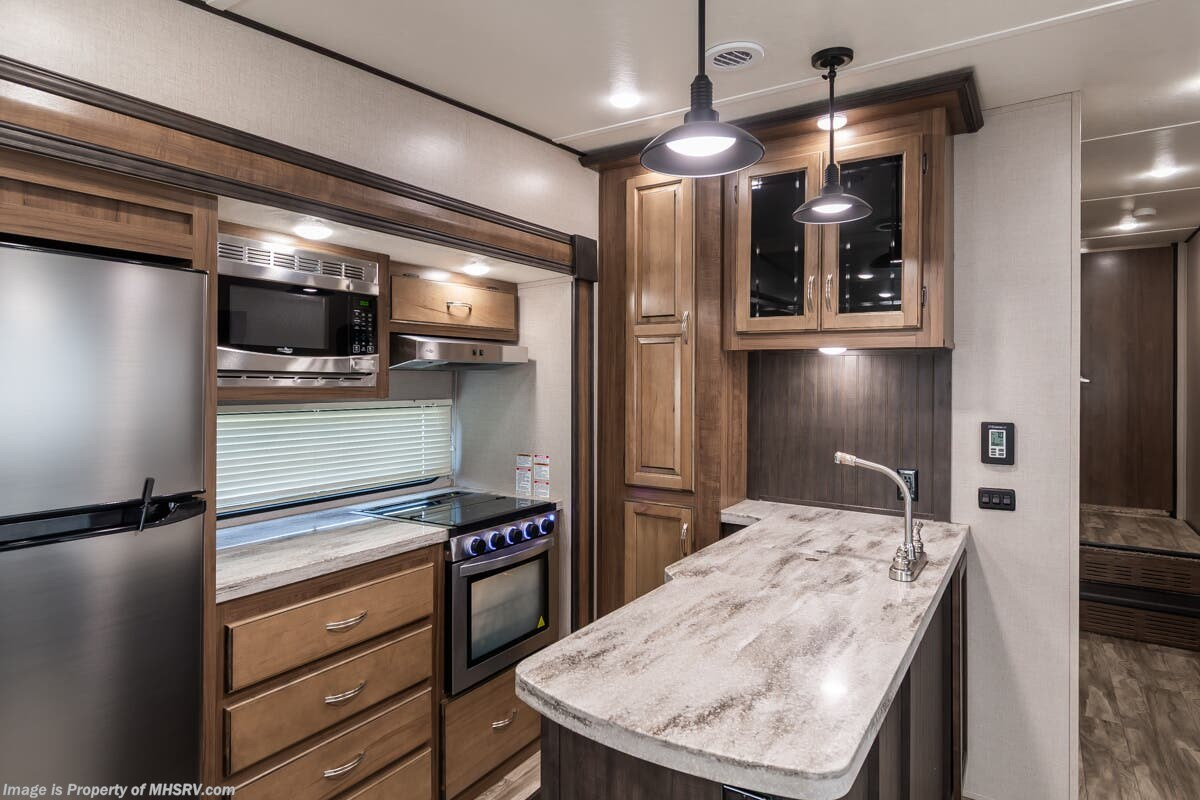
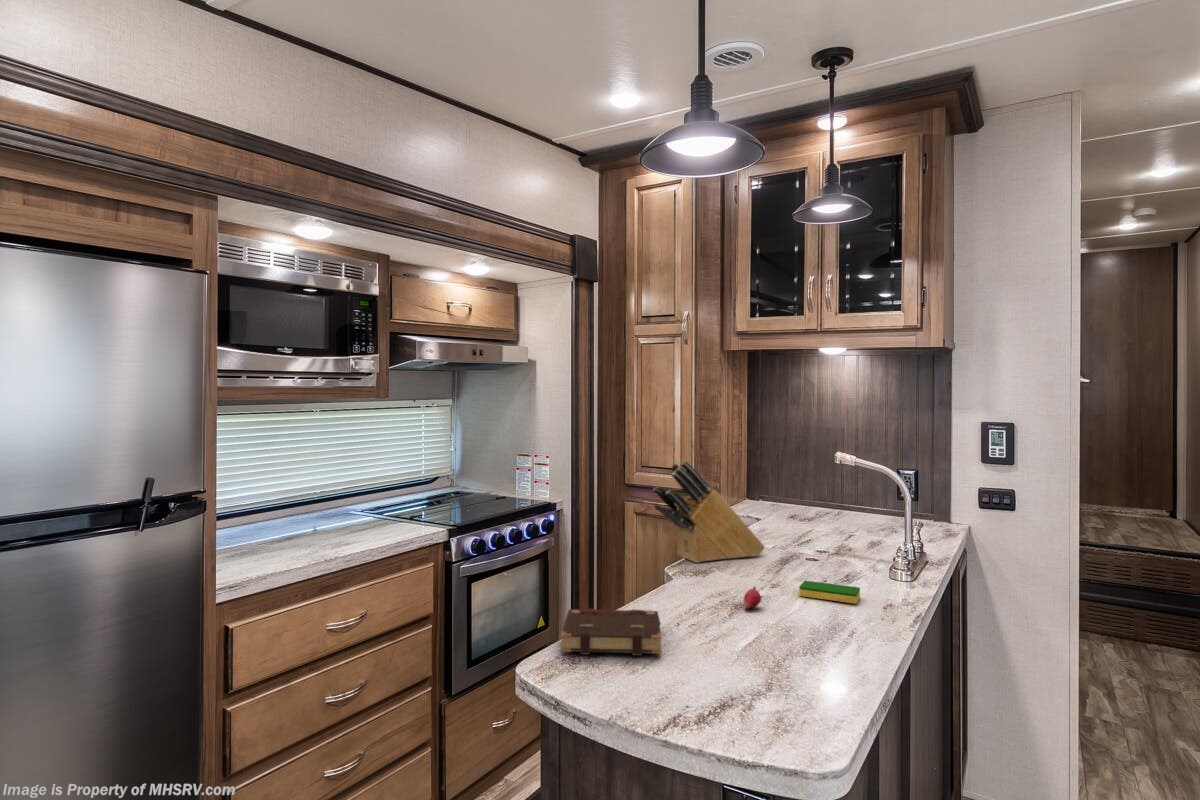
+ knife block [652,459,766,564]
+ fruit [743,585,764,610]
+ dish sponge [798,580,861,605]
+ book [560,608,663,657]
